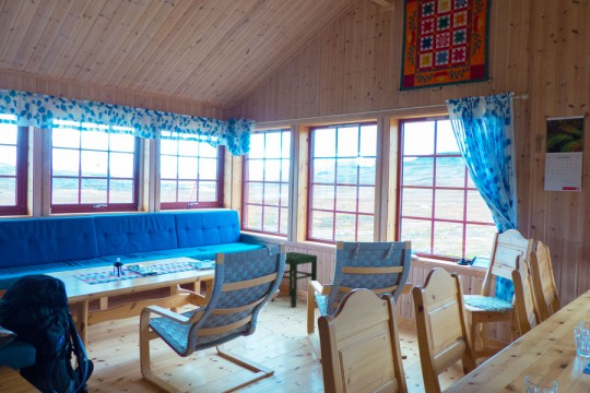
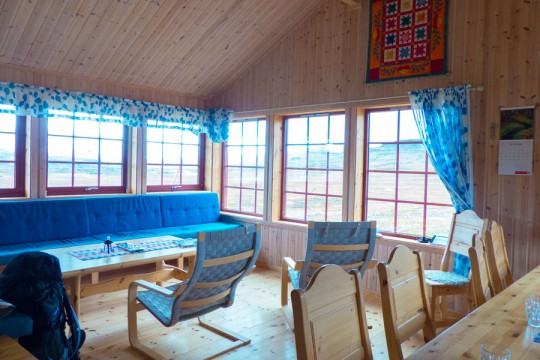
- stool [270,251,318,308]
